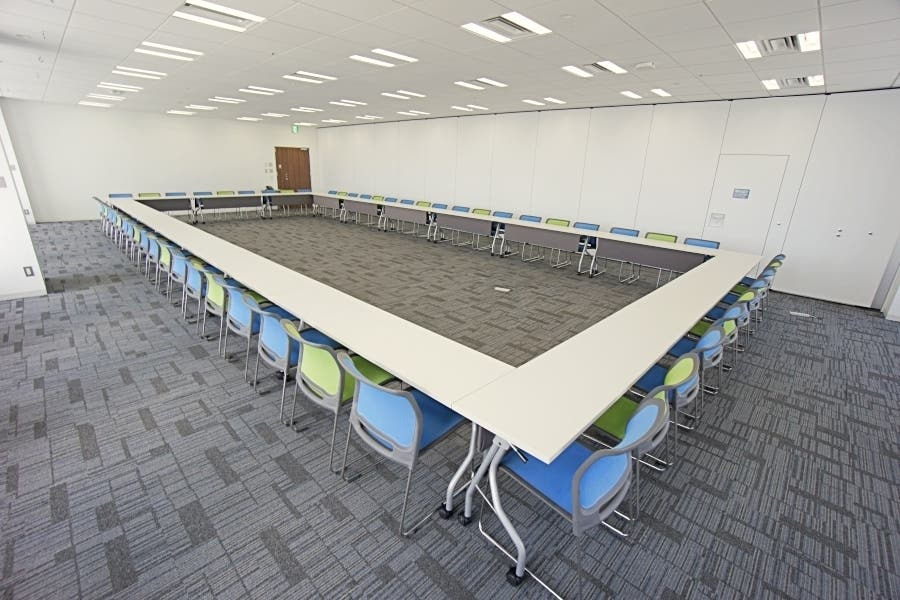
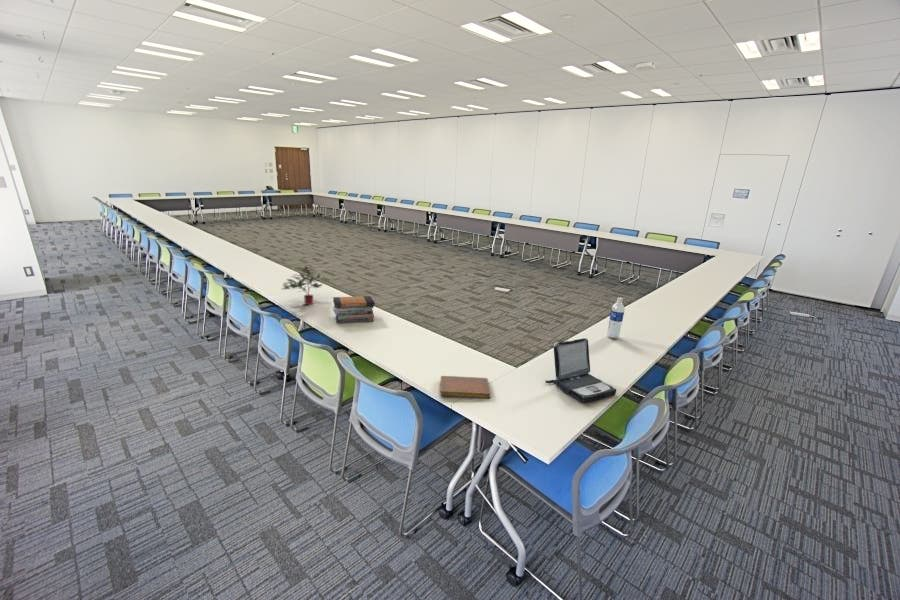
+ water bottle [606,297,626,340]
+ laptop [544,337,617,404]
+ notebook [439,375,491,399]
+ book stack [332,295,376,324]
+ potted plant [281,265,324,306]
